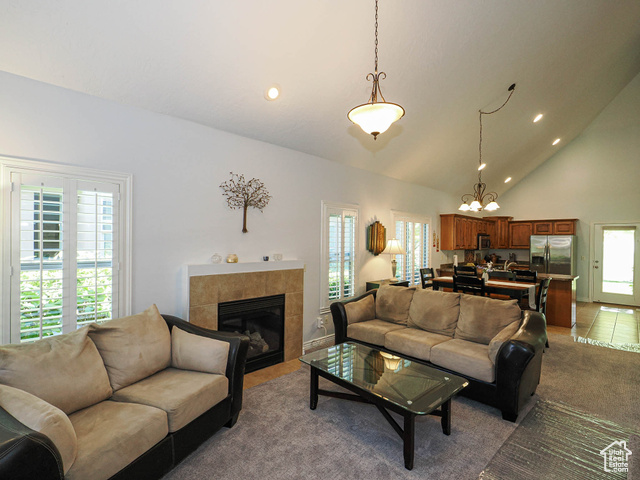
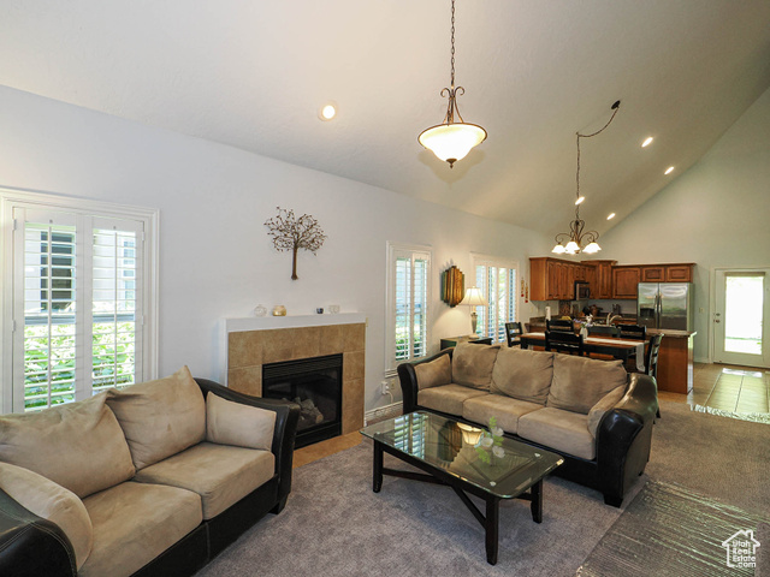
+ flower [474,415,507,466]
